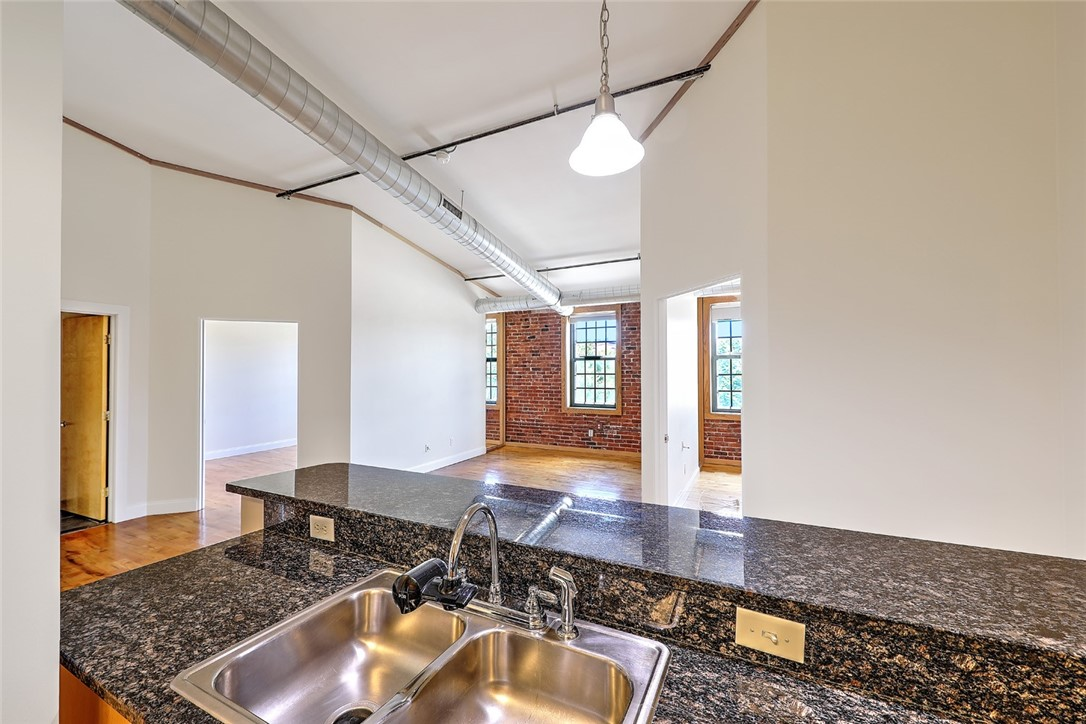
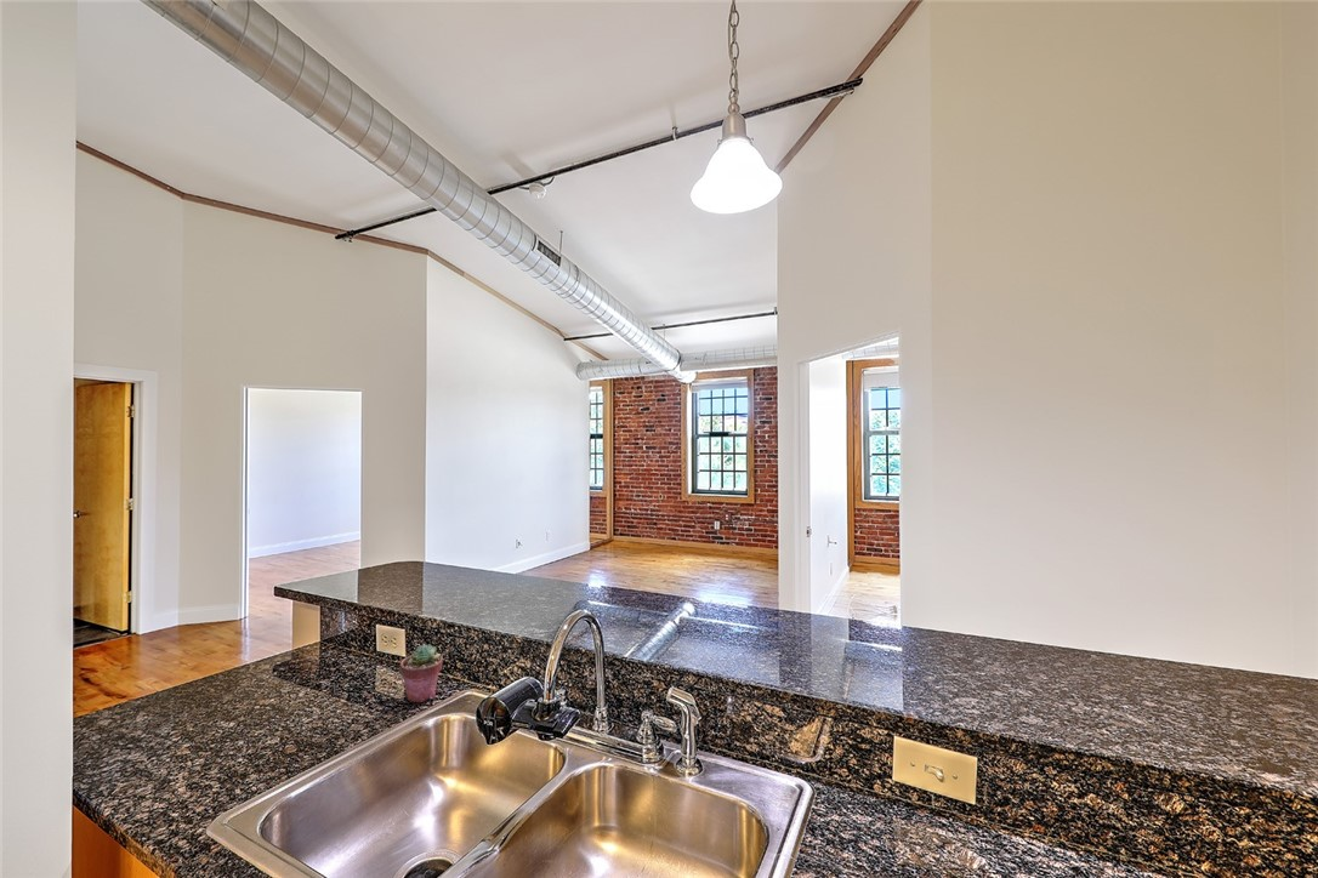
+ potted succulent [399,644,444,703]
